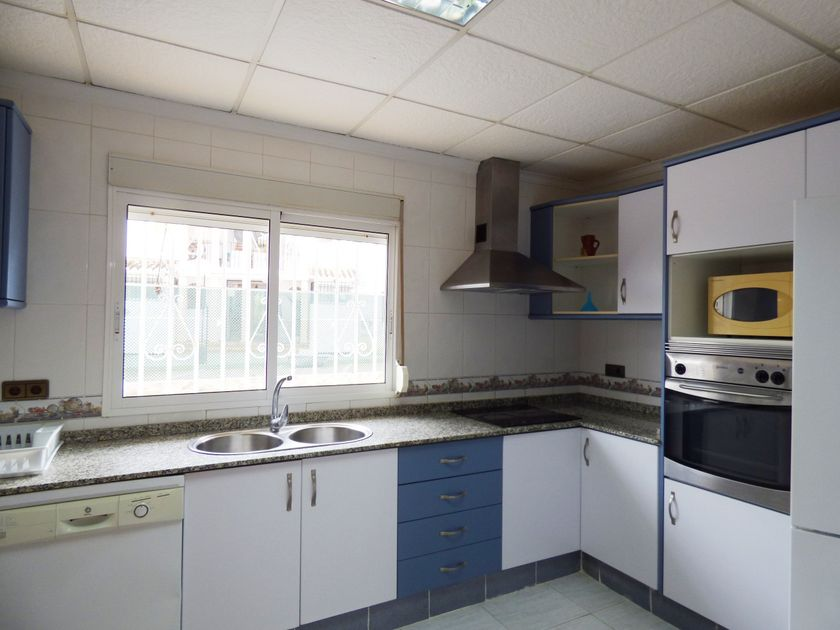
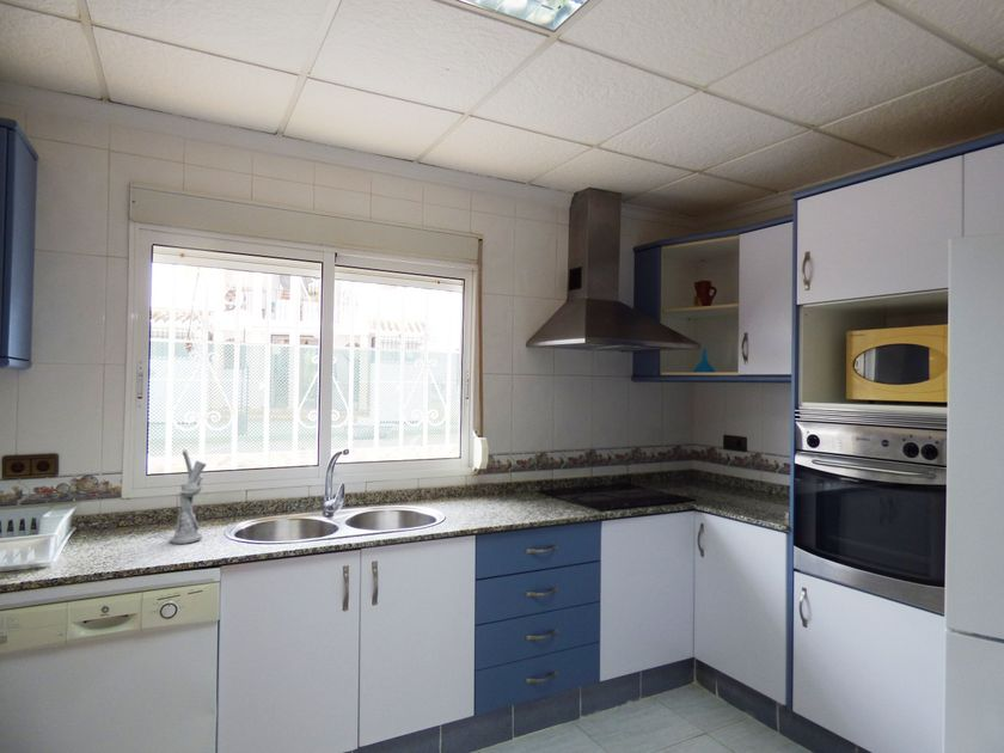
+ utensil holder [170,448,208,545]
